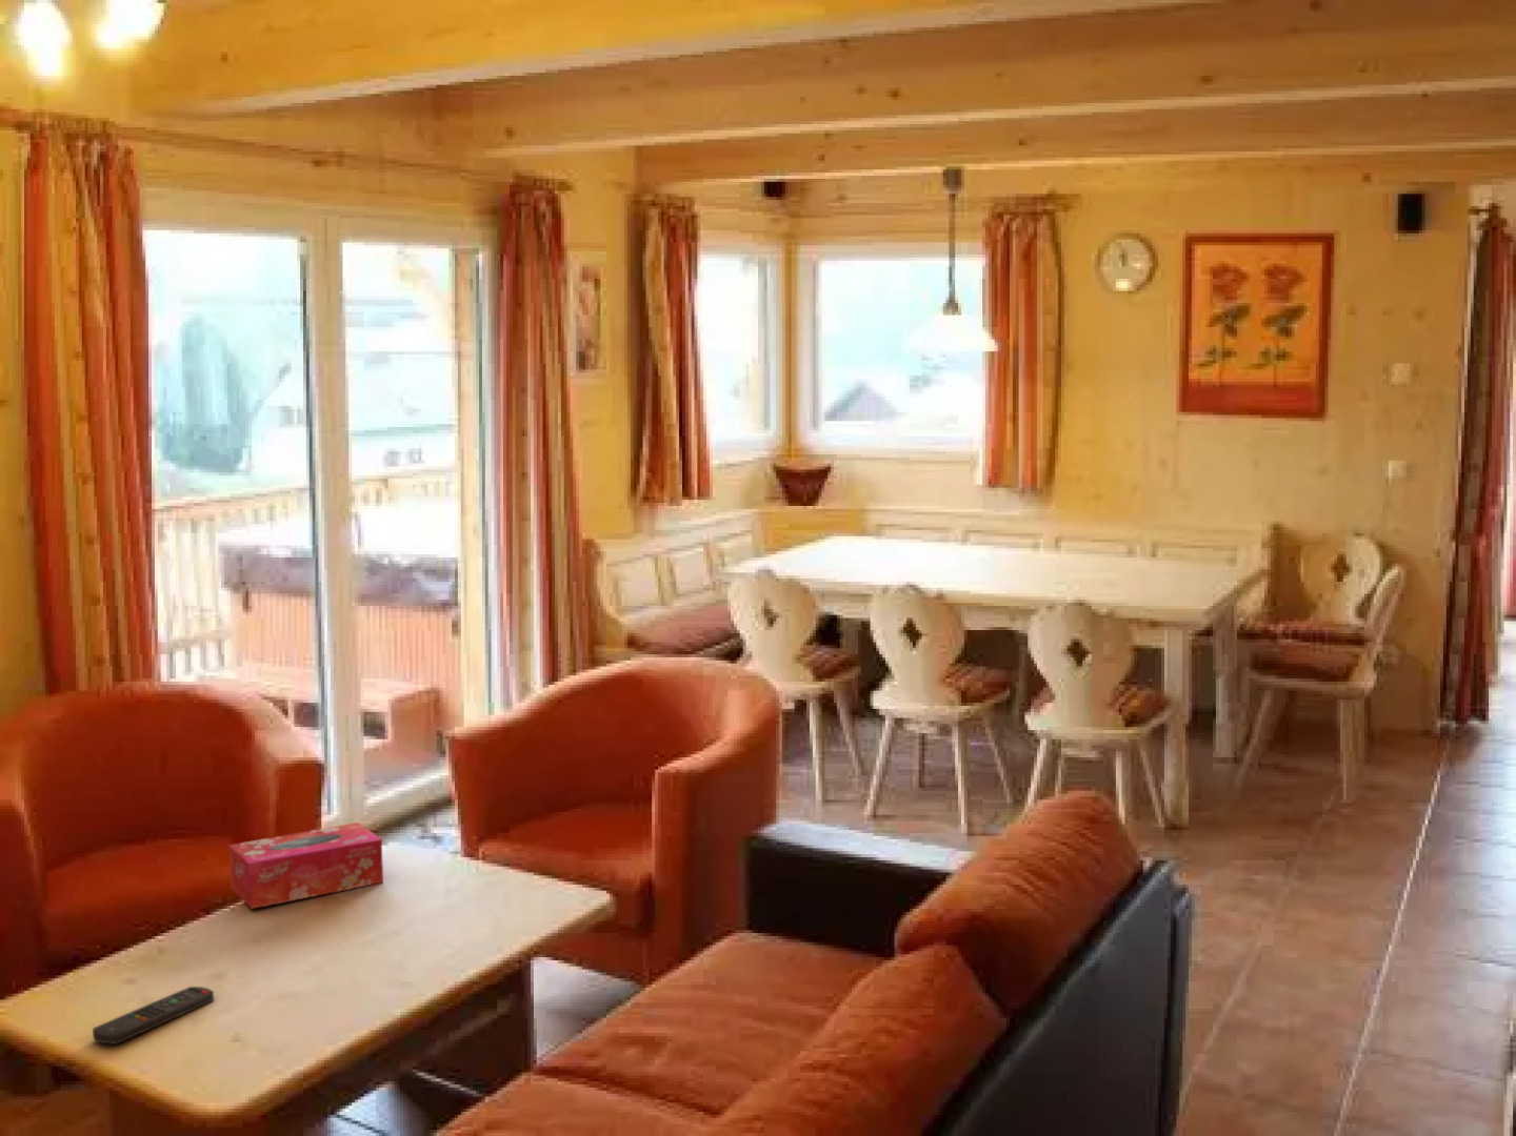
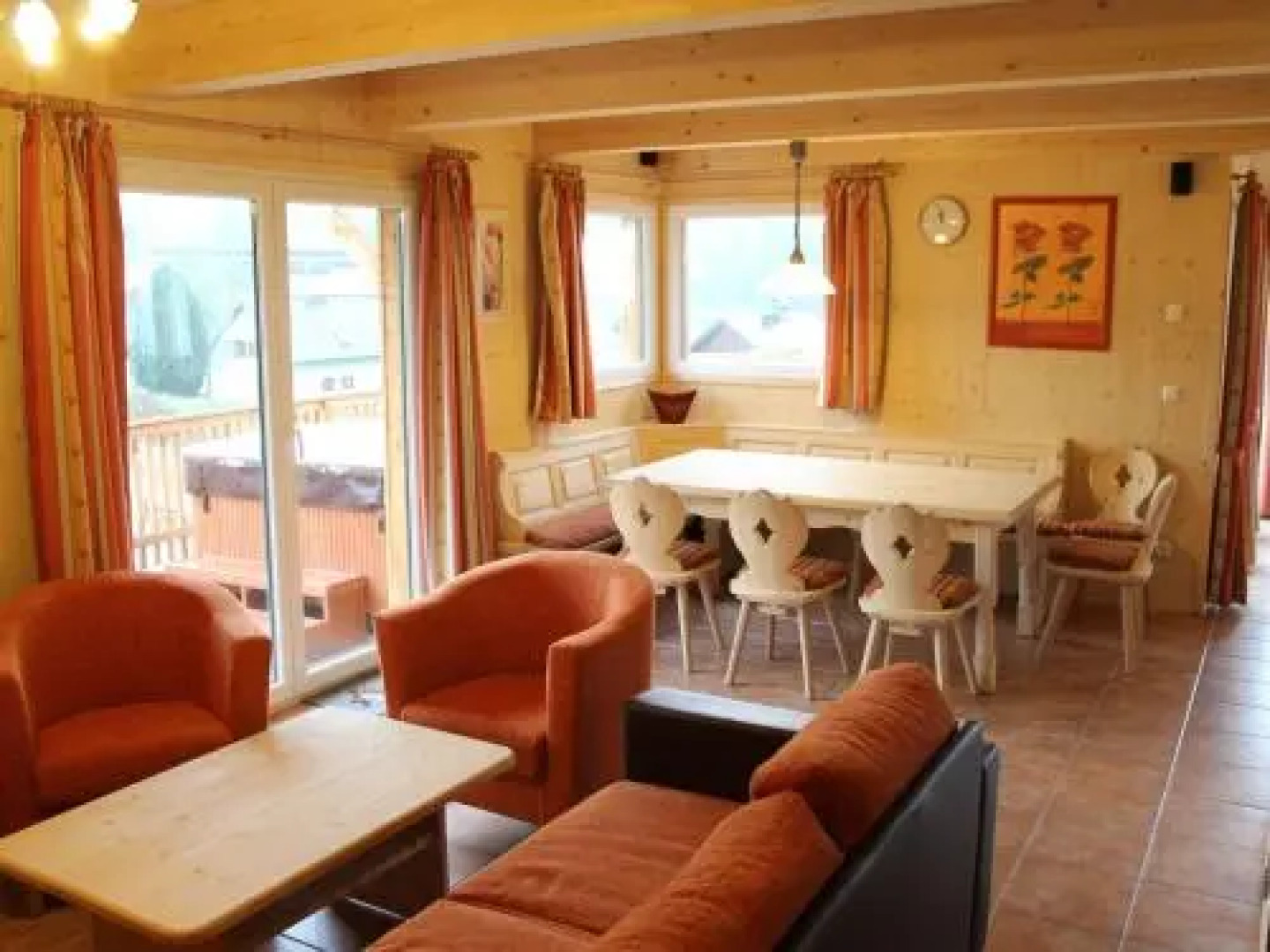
- remote control [92,986,215,1045]
- tissue box [228,821,384,909]
